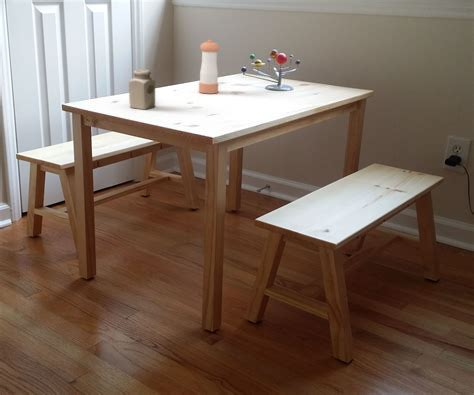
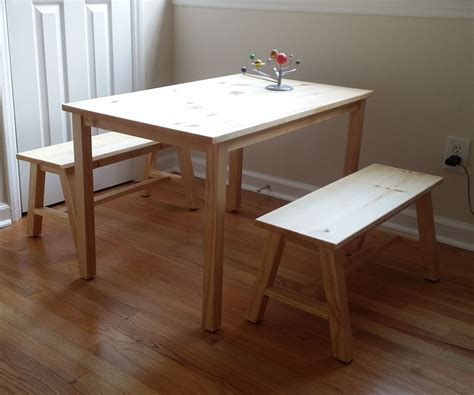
- salt shaker [128,68,156,111]
- pepper shaker [198,39,220,95]
